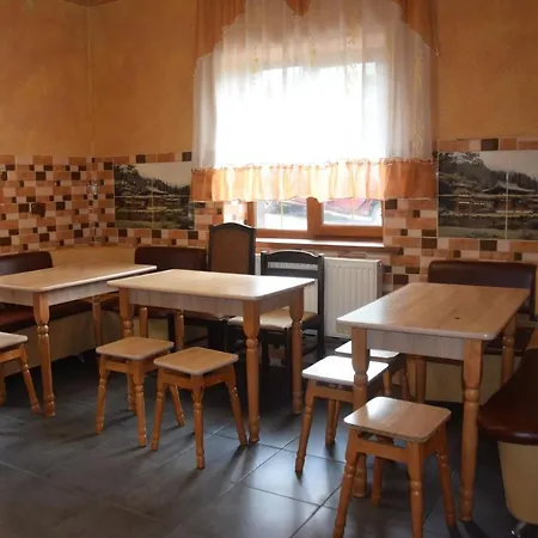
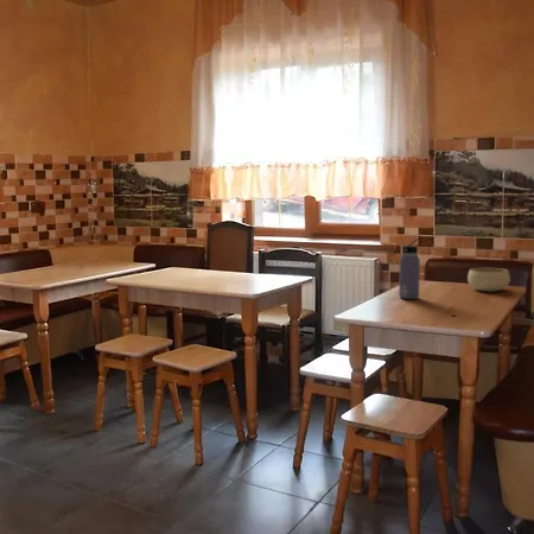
+ water bottle [398,237,424,300]
+ bowl [466,267,511,293]
